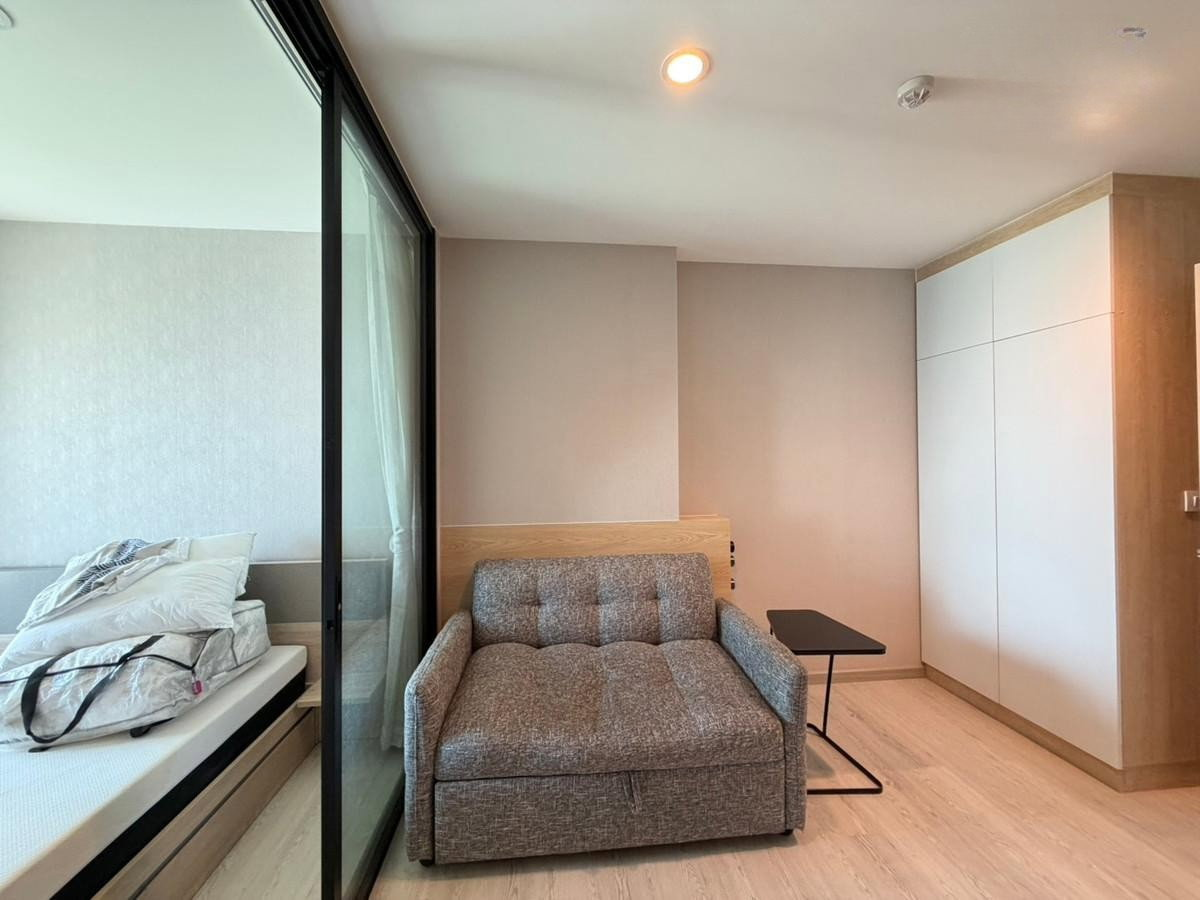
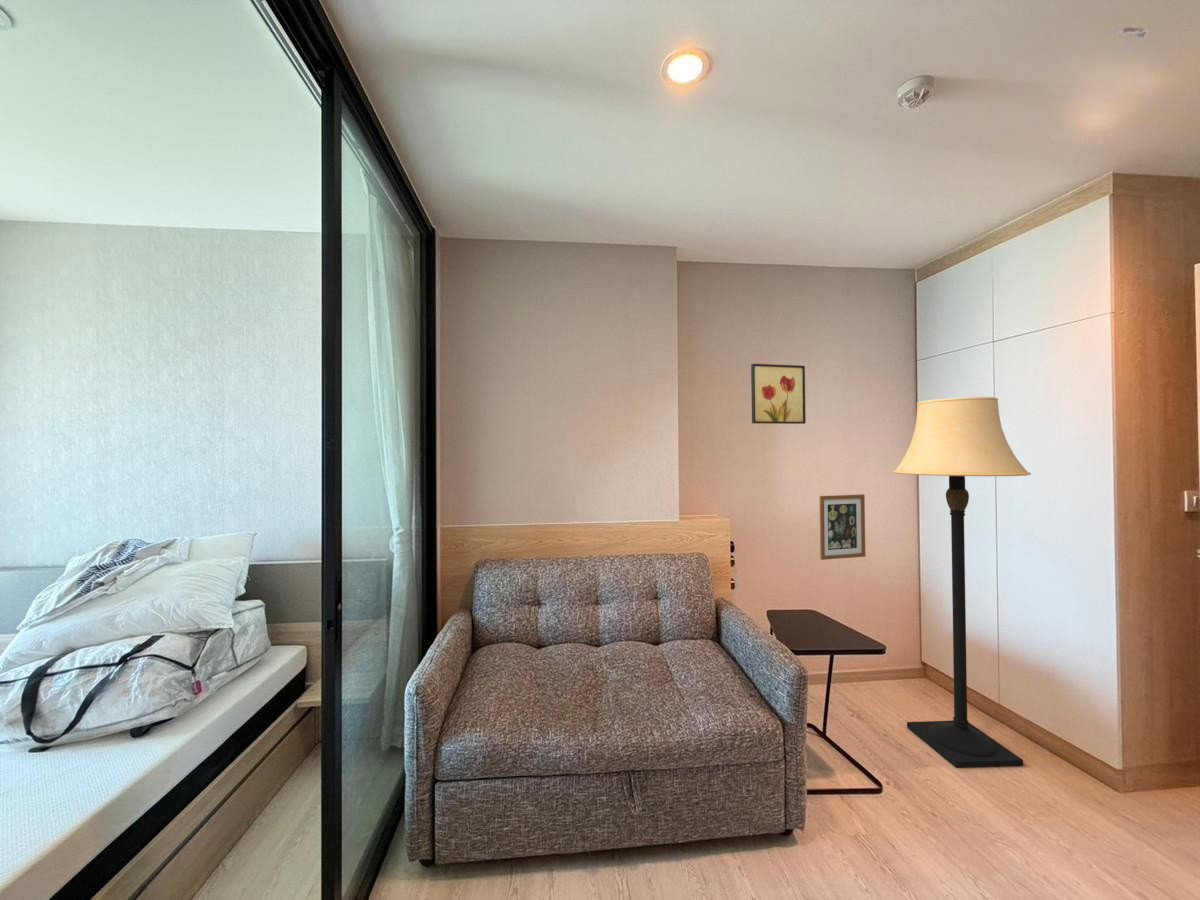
+ wall art [819,493,866,561]
+ wall art [750,363,807,425]
+ lamp [892,396,1032,769]
